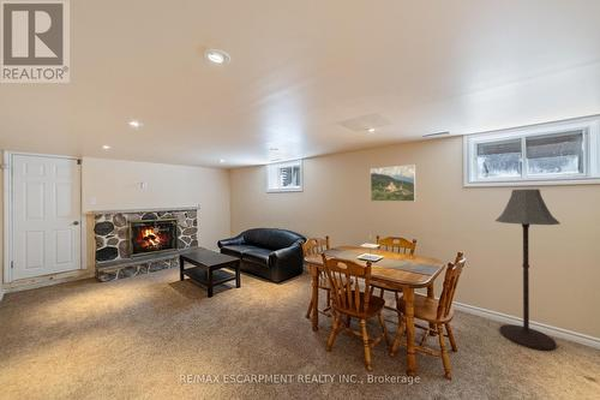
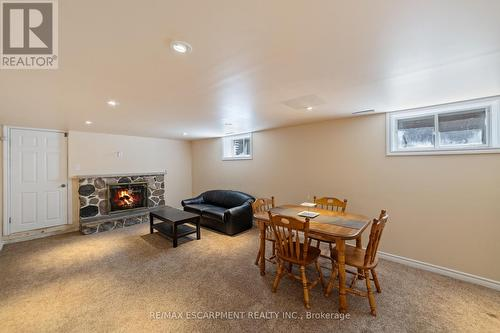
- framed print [370,163,416,203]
- floor lamp [494,189,562,352]
